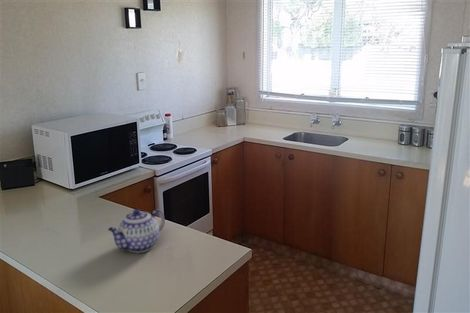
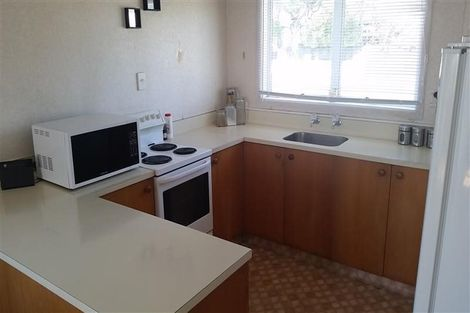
- teapot [107,208,166,254]
